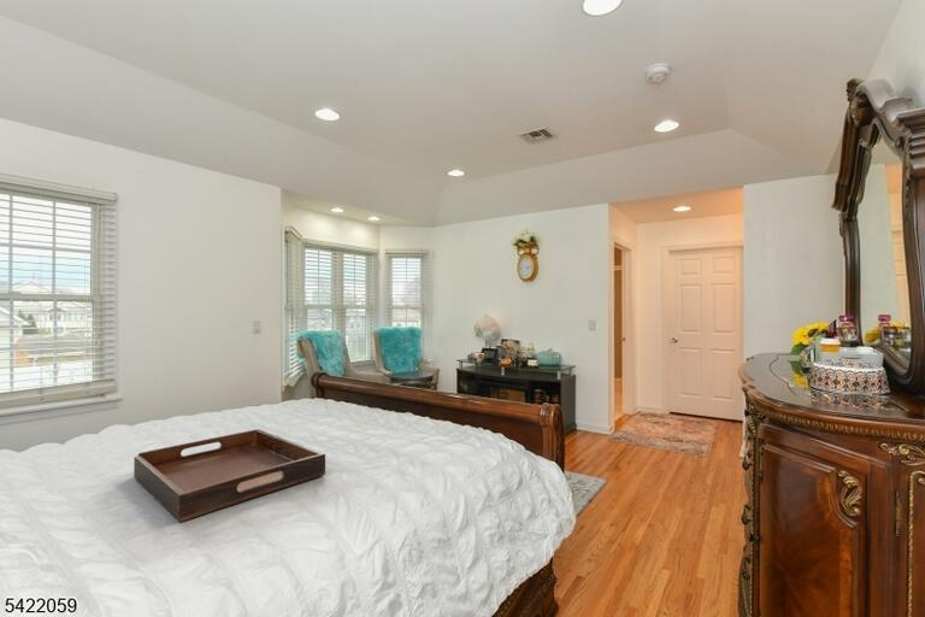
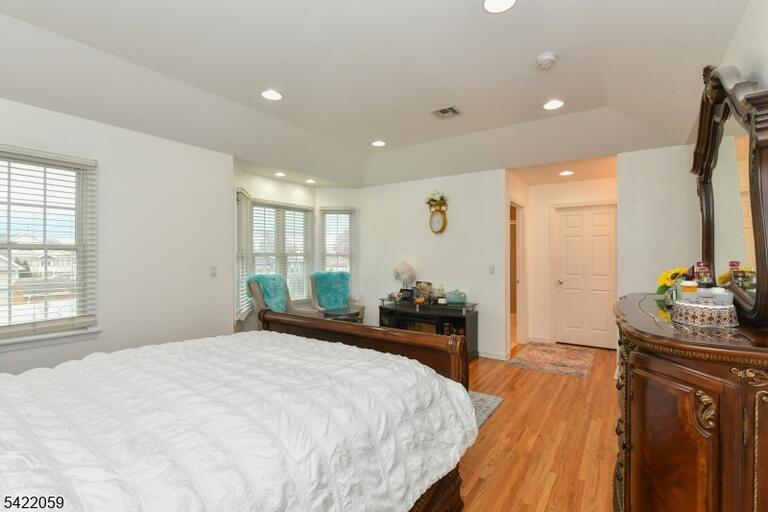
- serving tray [132,428,326,523]
